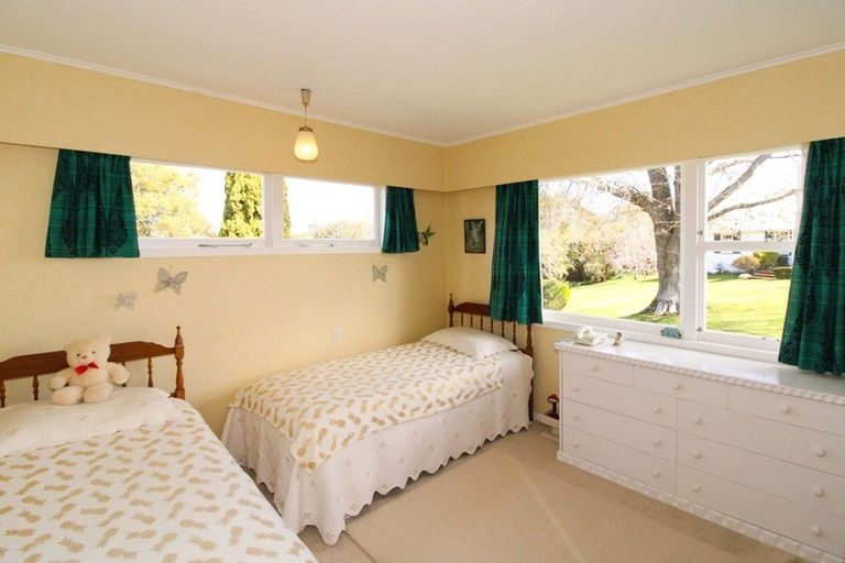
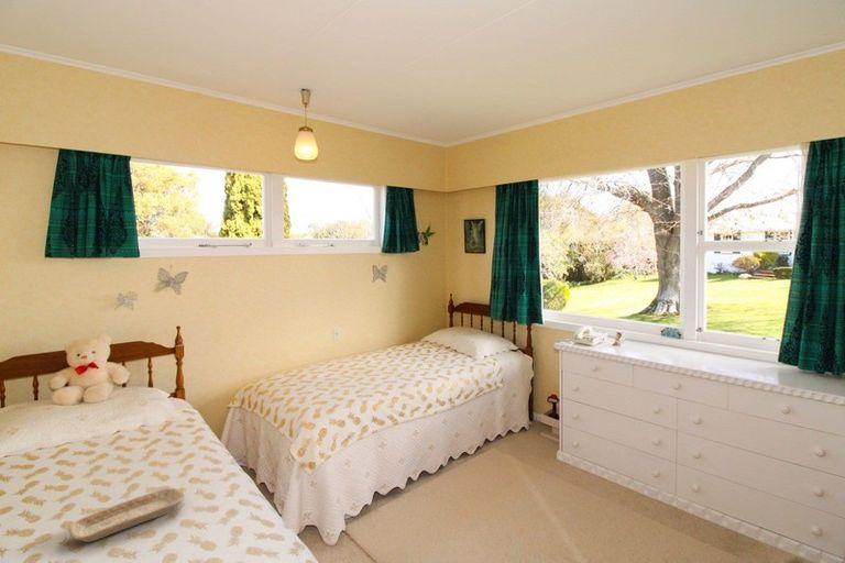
+ tray [67,487,186,543]
